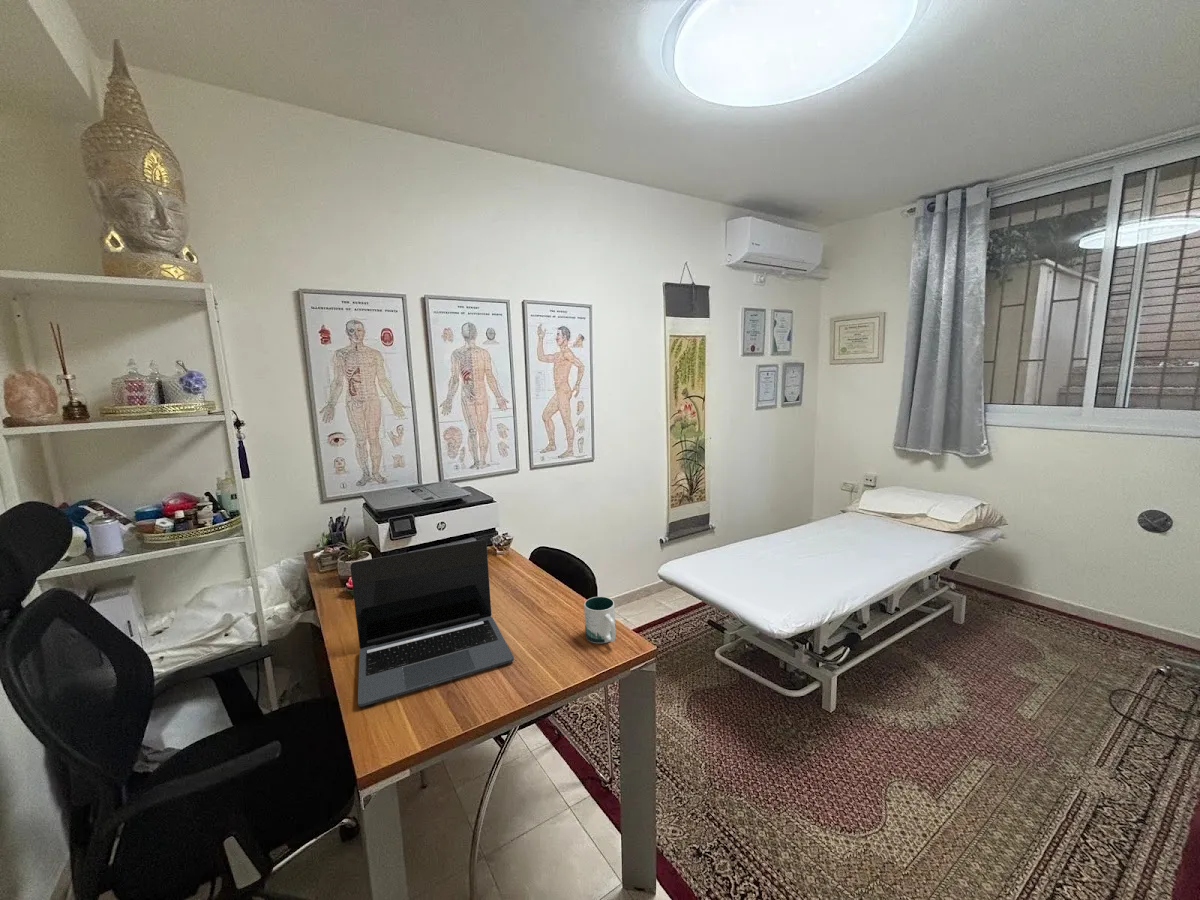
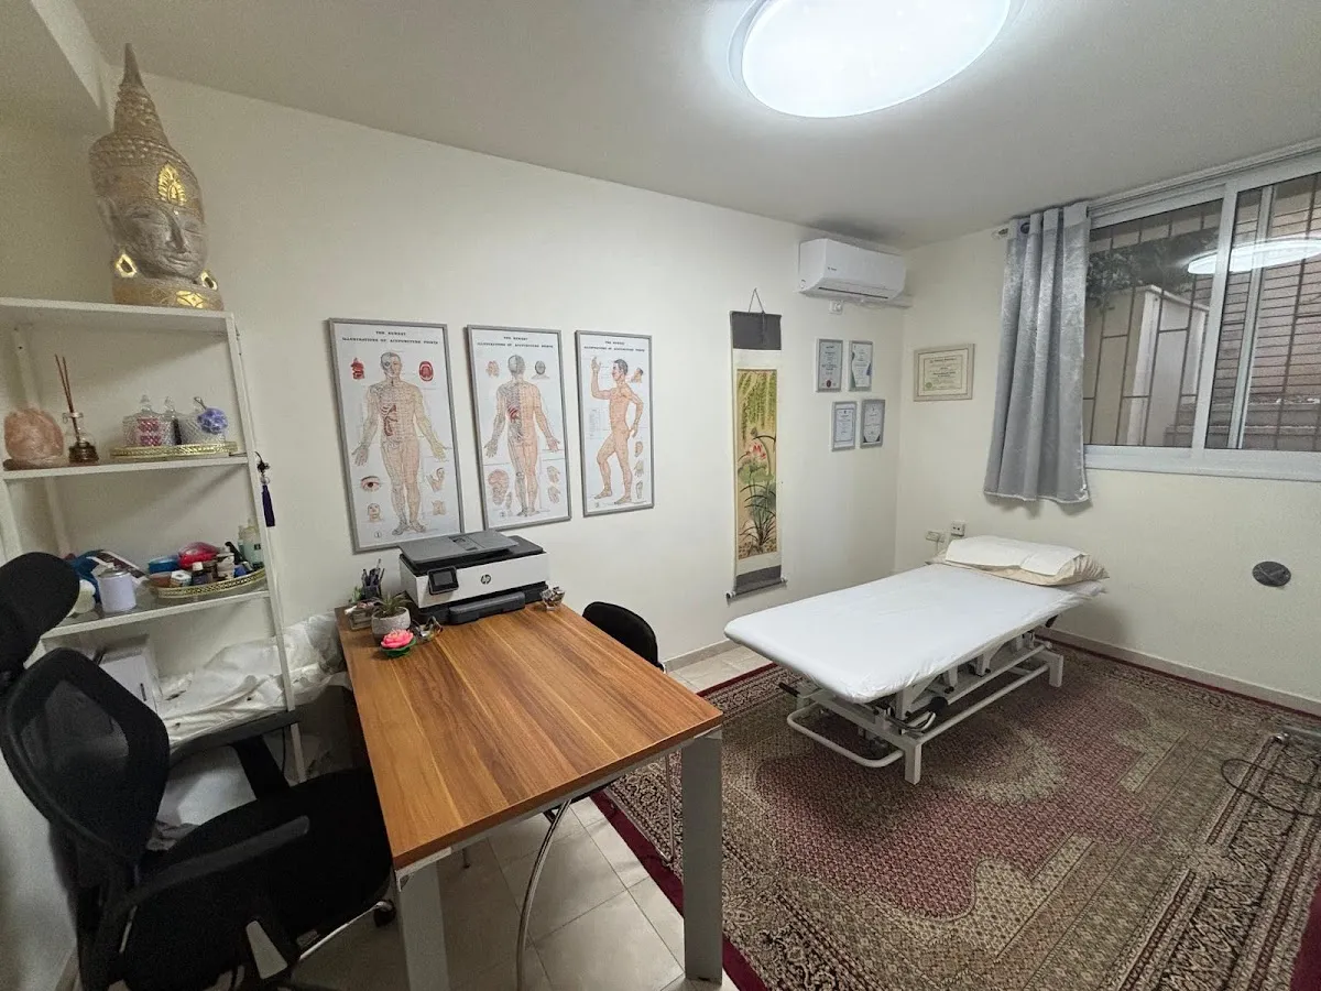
- laptop [349,539,515,708]
- mug [583,596,617,644]
